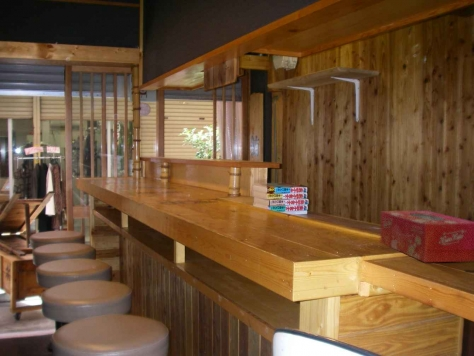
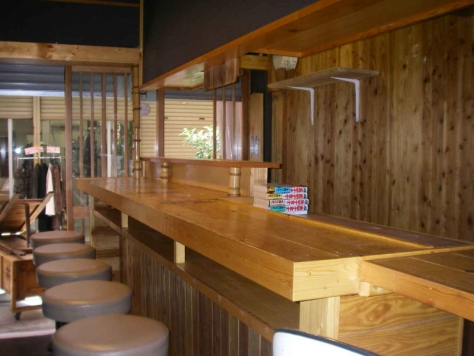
- tissue box [380,210,474,263]
